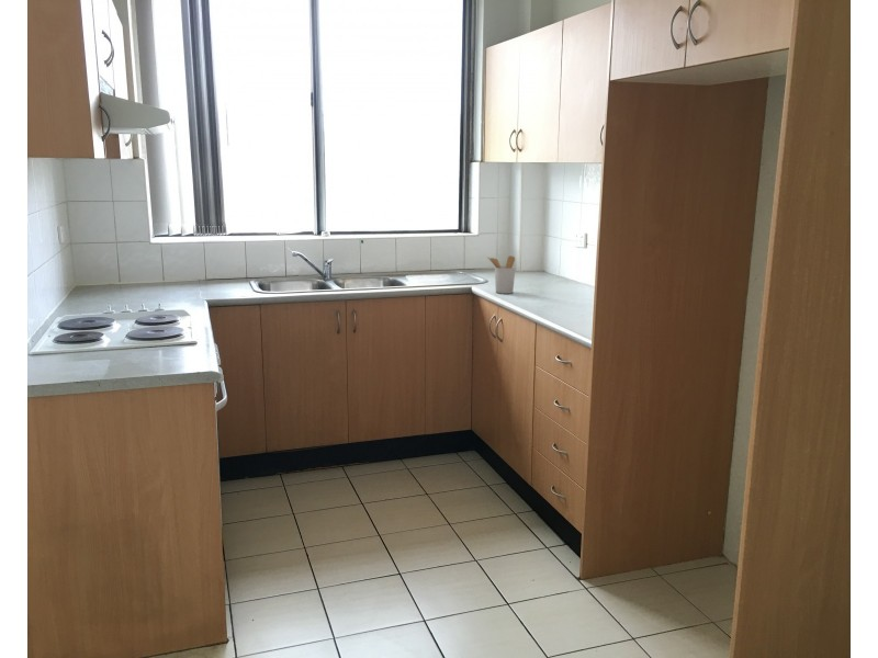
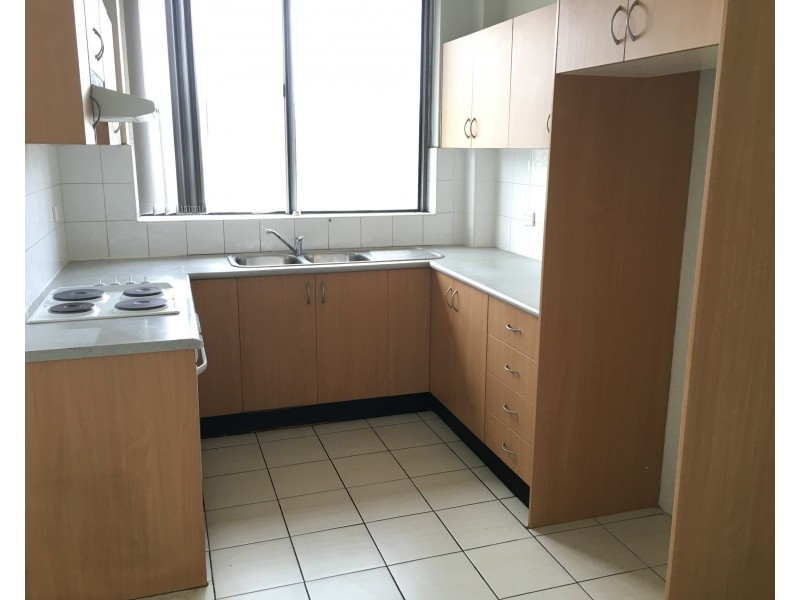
- utensil holder [487,254,516,295]
